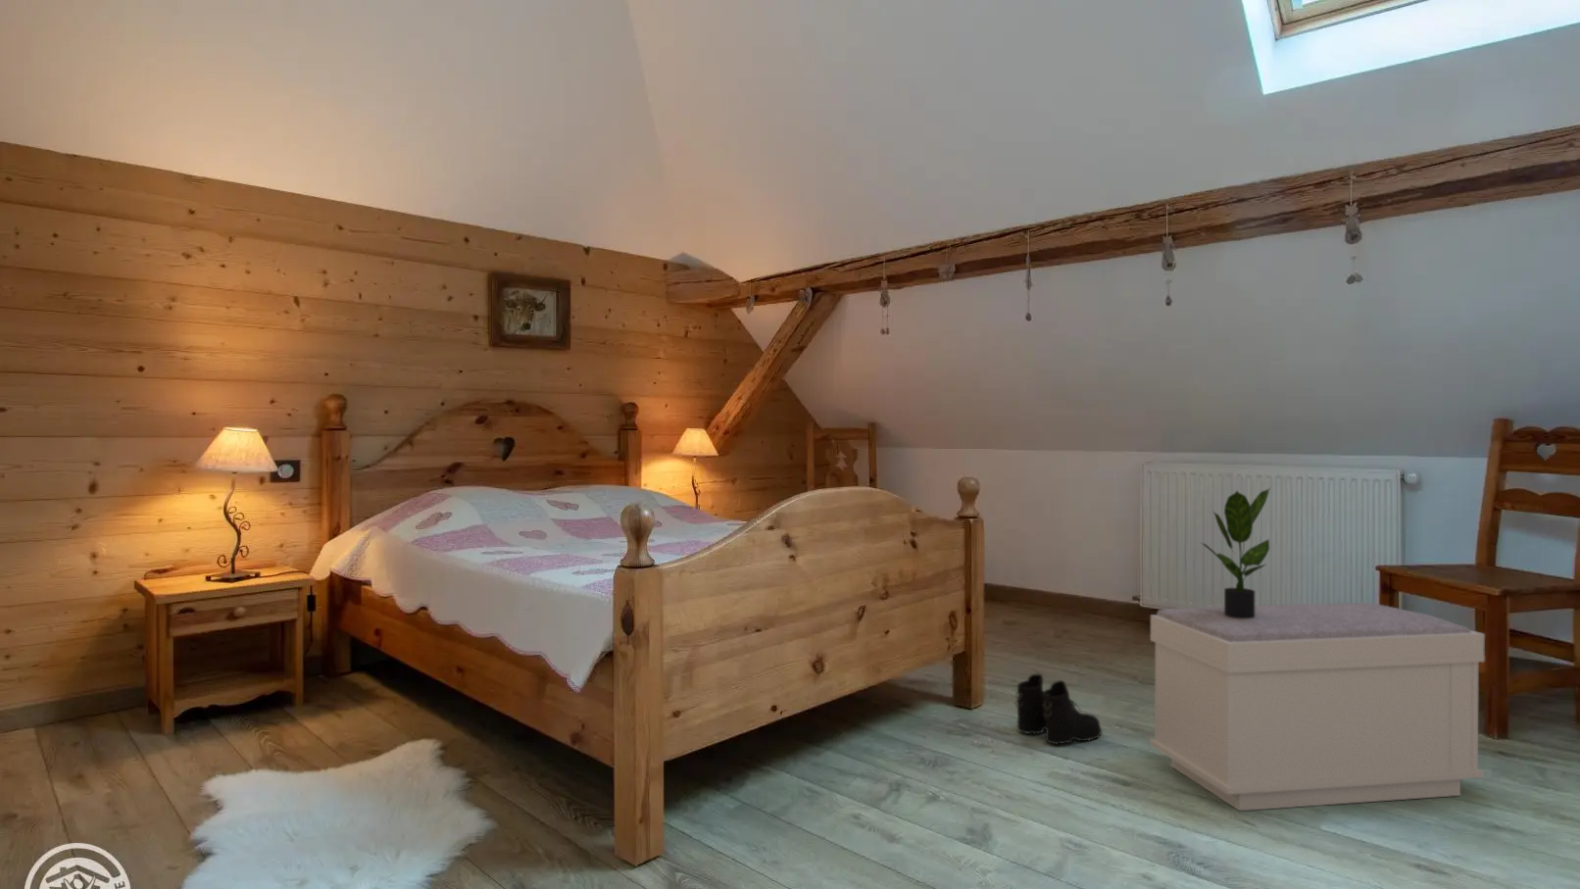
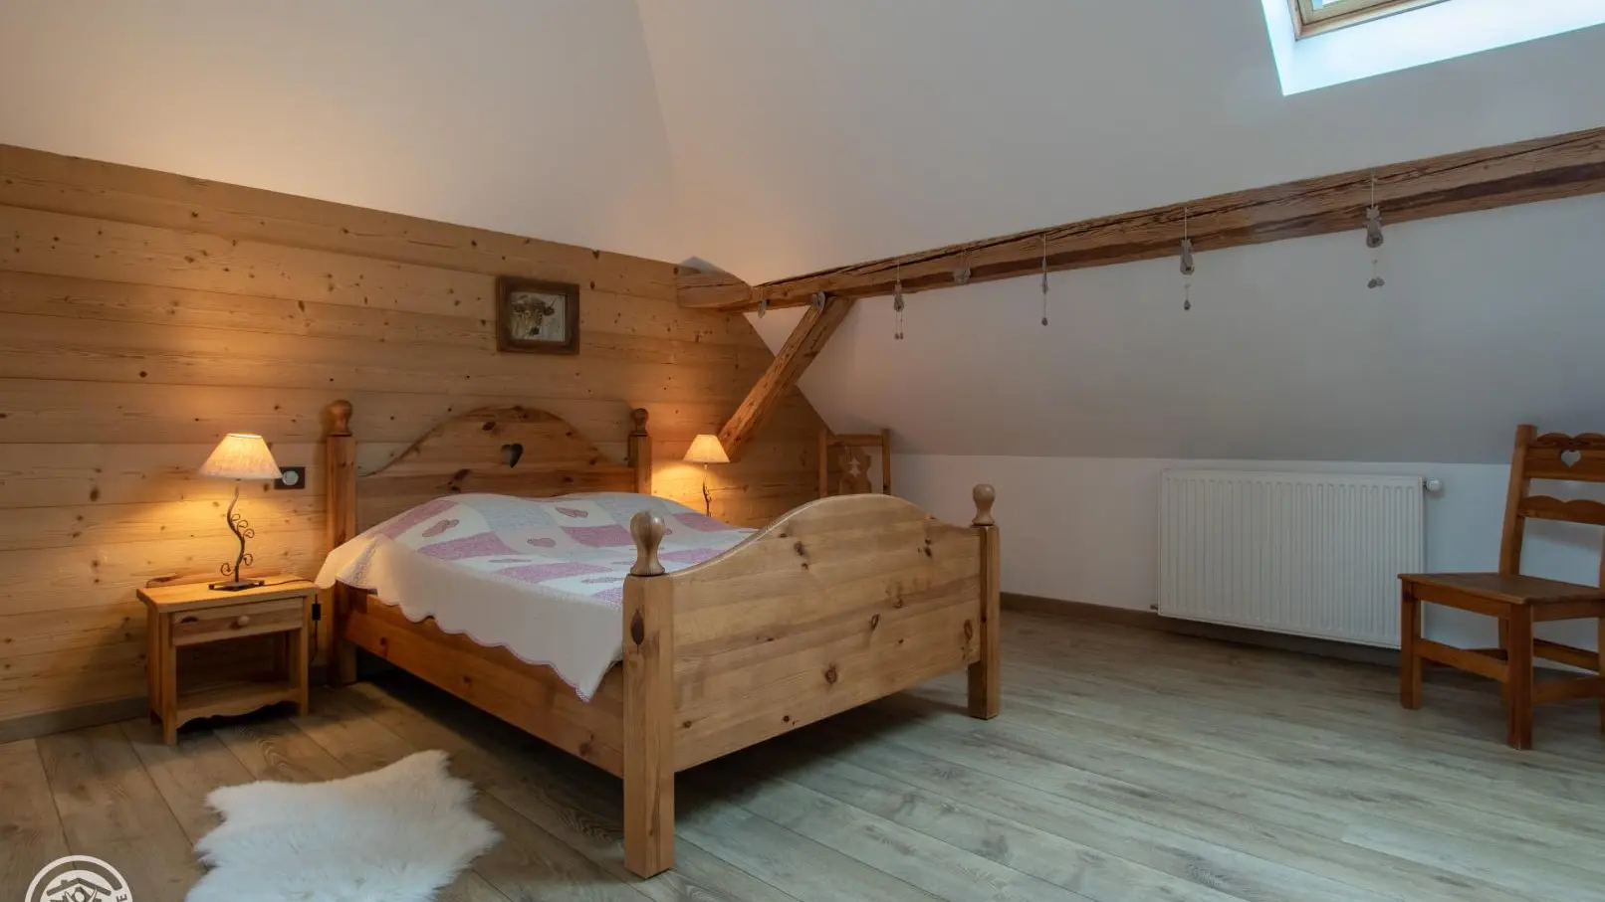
- bench [1149,601,1486,812]
- boots [1015,673,1103,745]
- potted plant [1200,486,1272,619]
